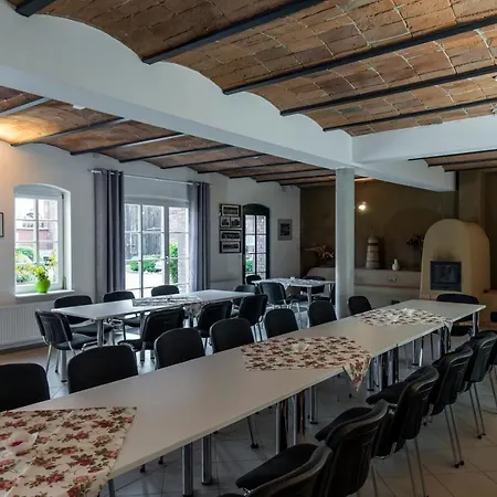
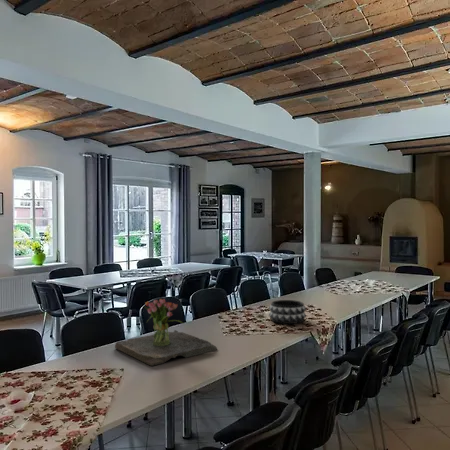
+ decorative bowl [268,299,307,325]
+ flower arrangement [114,298,218,367]
